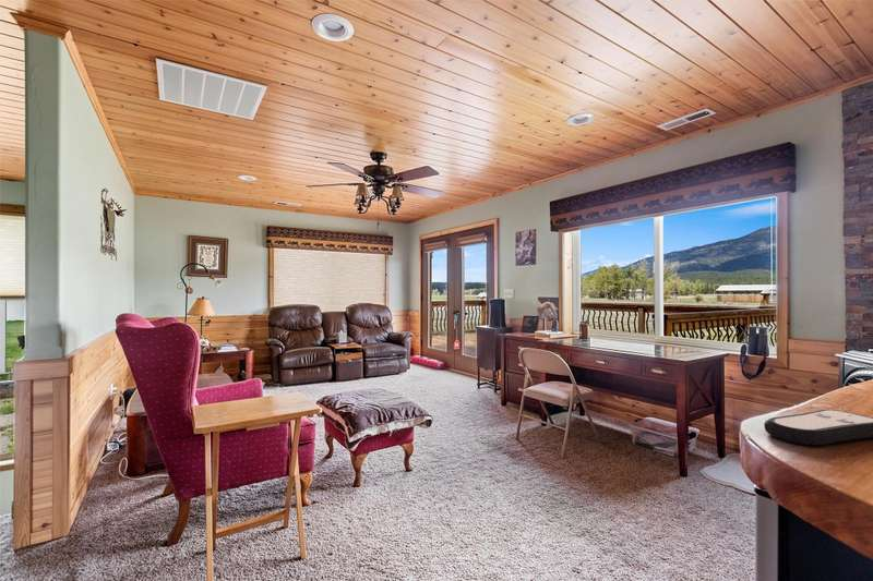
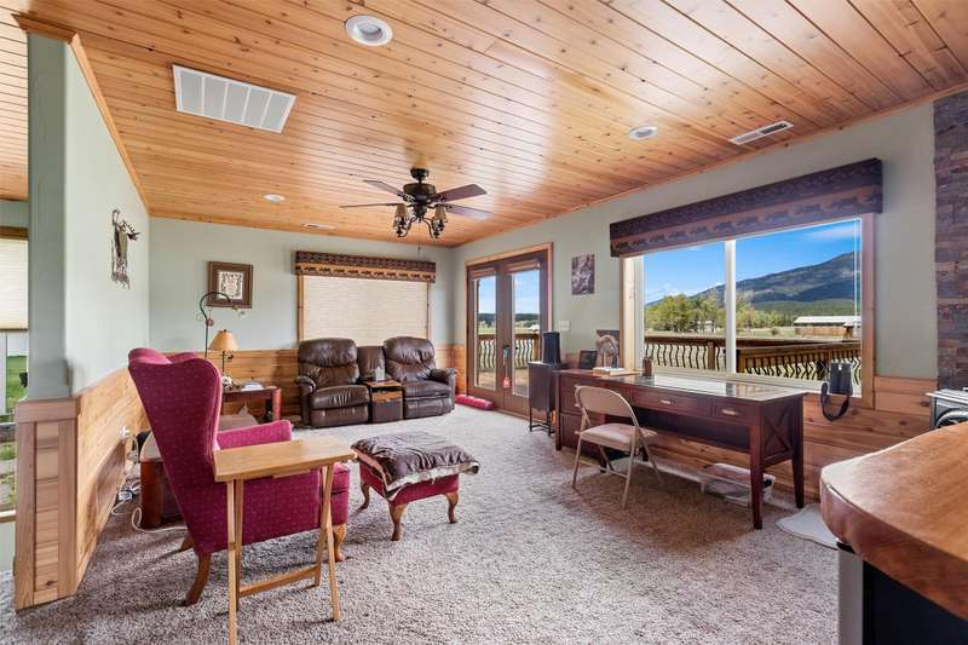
- remote control [763,409,873,446]
